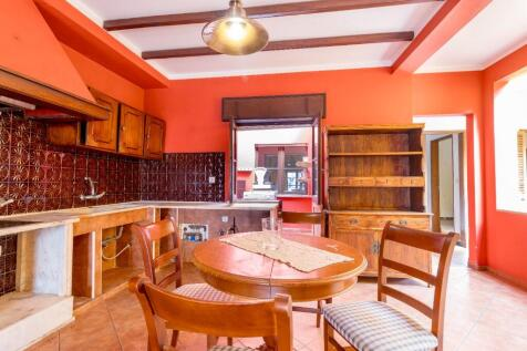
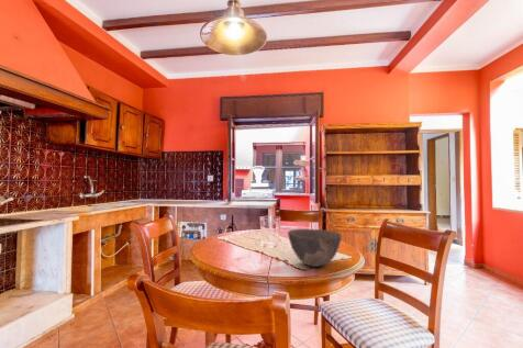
+ bowl [287,228,343,268]
